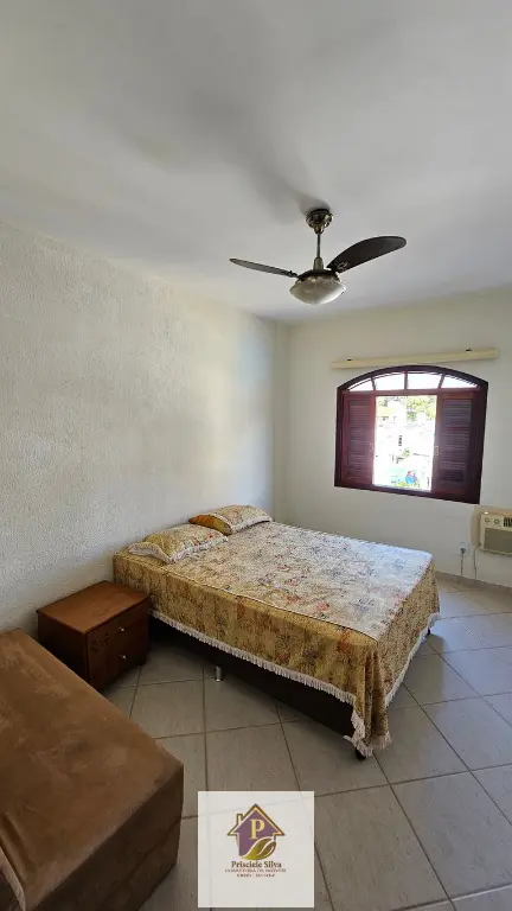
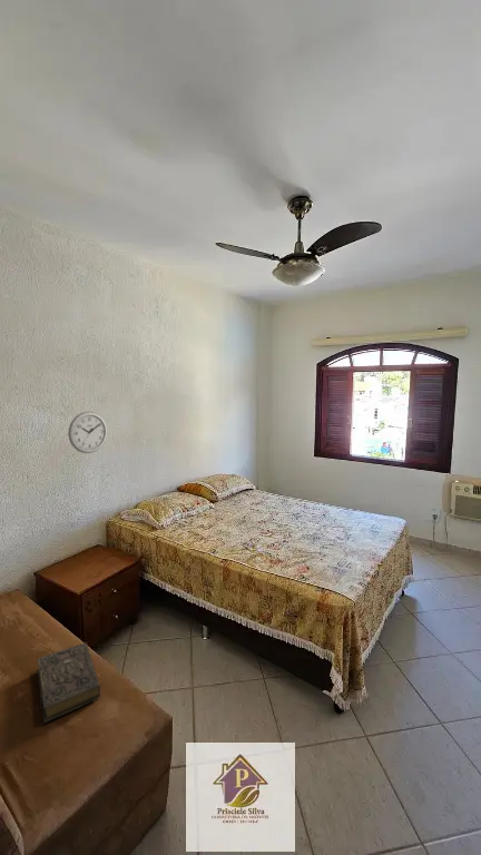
+ wall clock [67,411,109,454]
+ book [36,641,101,724]
